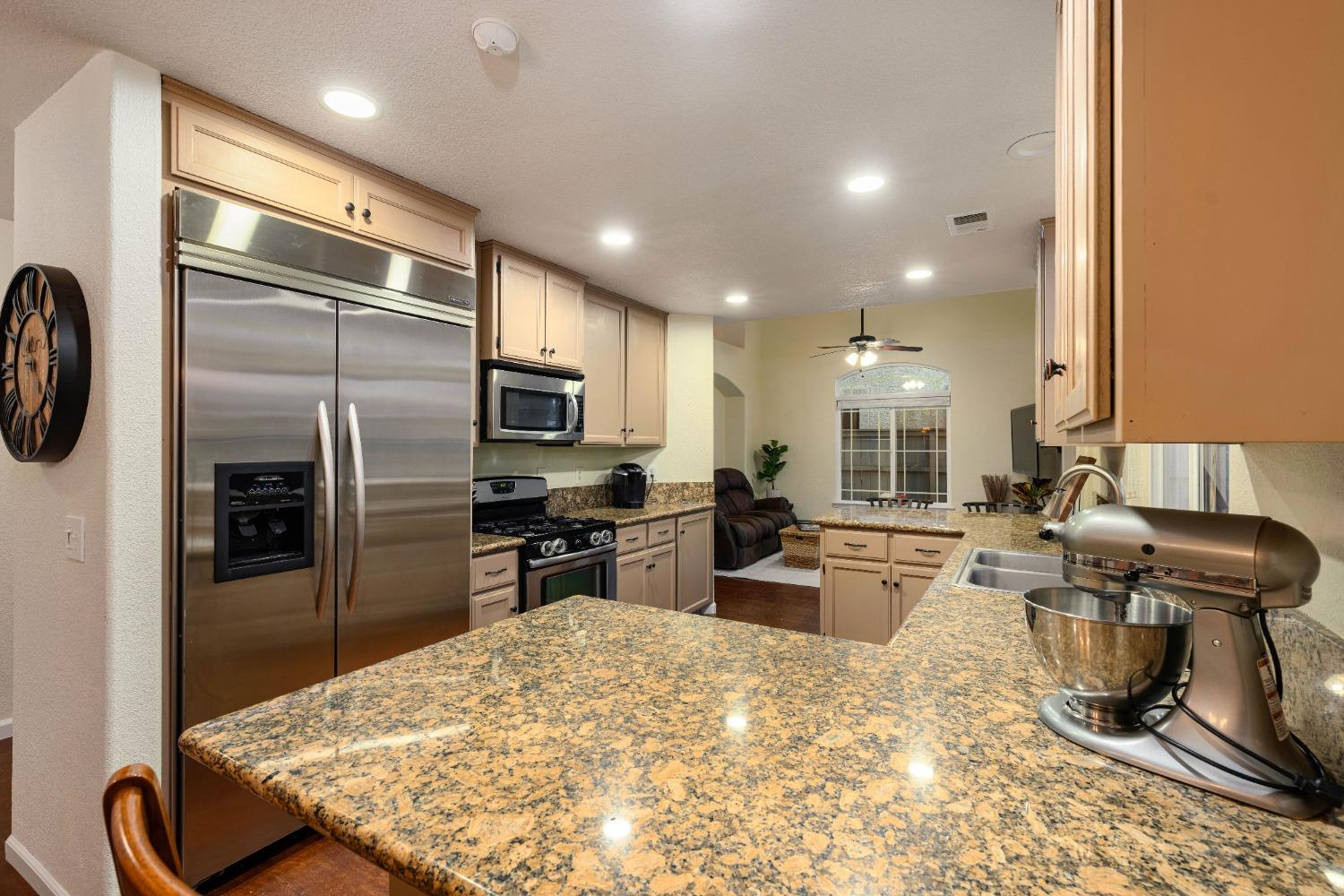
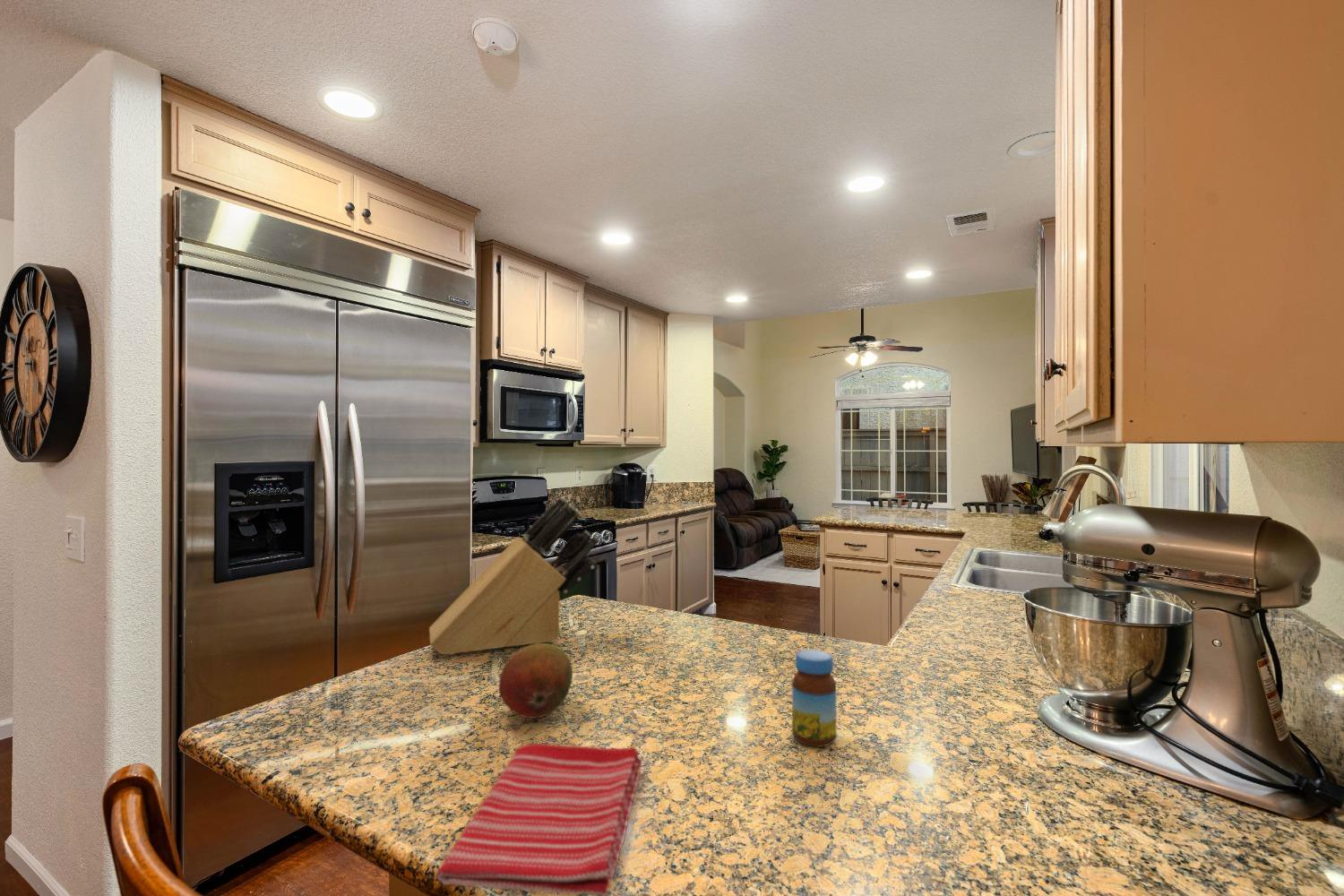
+ jar [791,649,837,747]
+ knife block [428,495,600,656]
+ fruit [498,642,573,719]
+ dish towel [435,743,642,896]
